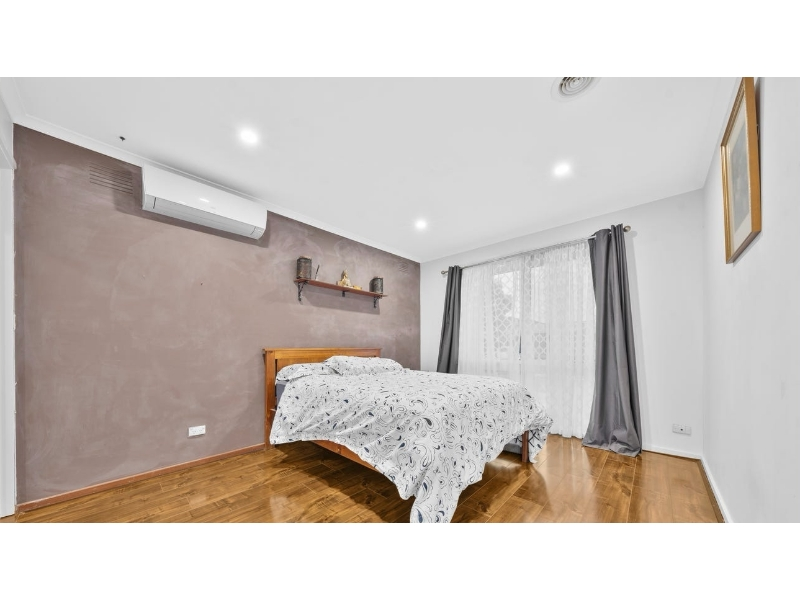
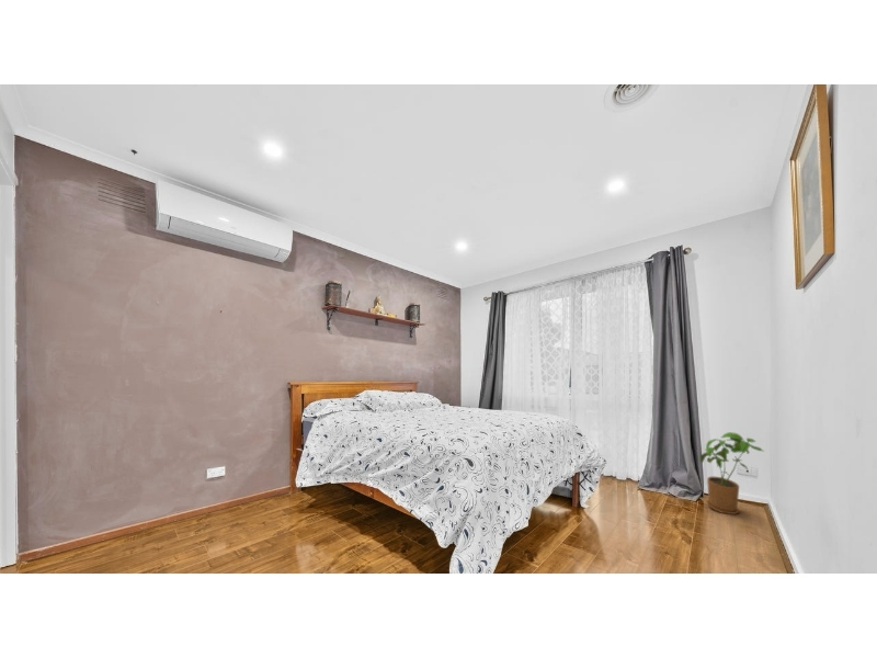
+ house plant [699,431,765,515]
